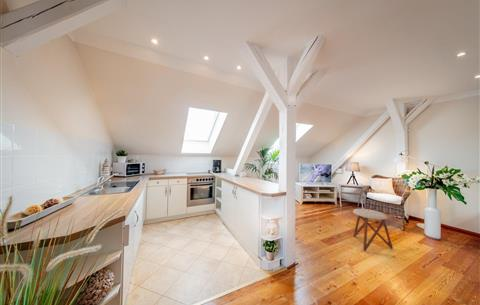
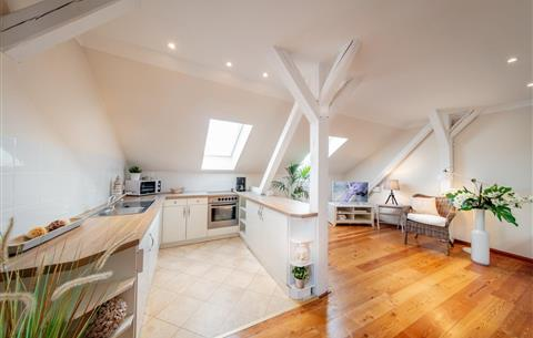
- stool [352,208,394,252]
